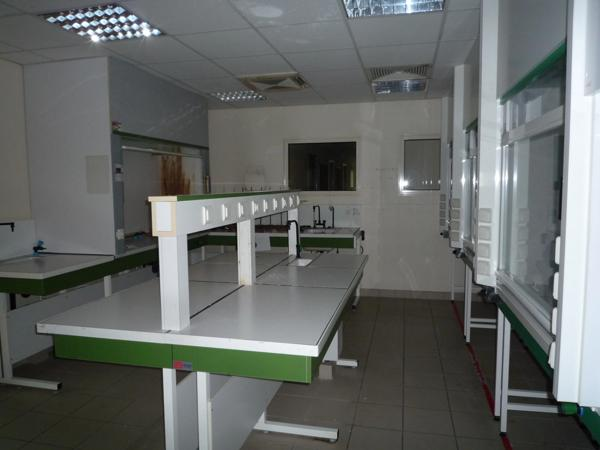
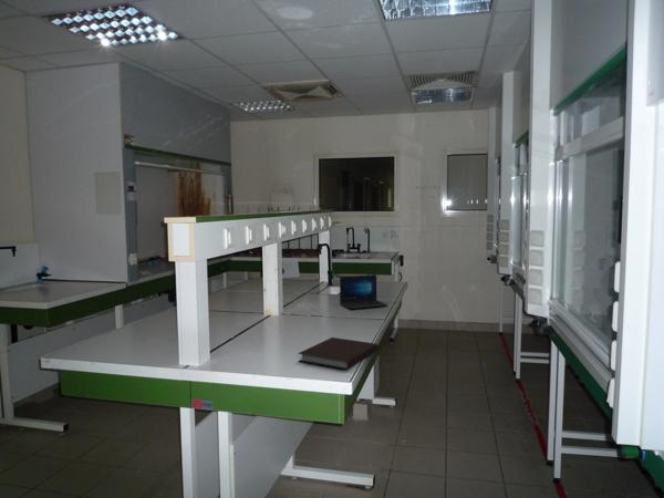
+ laptop [339,273,388,310]
+ notebook [297,336,378,371]
